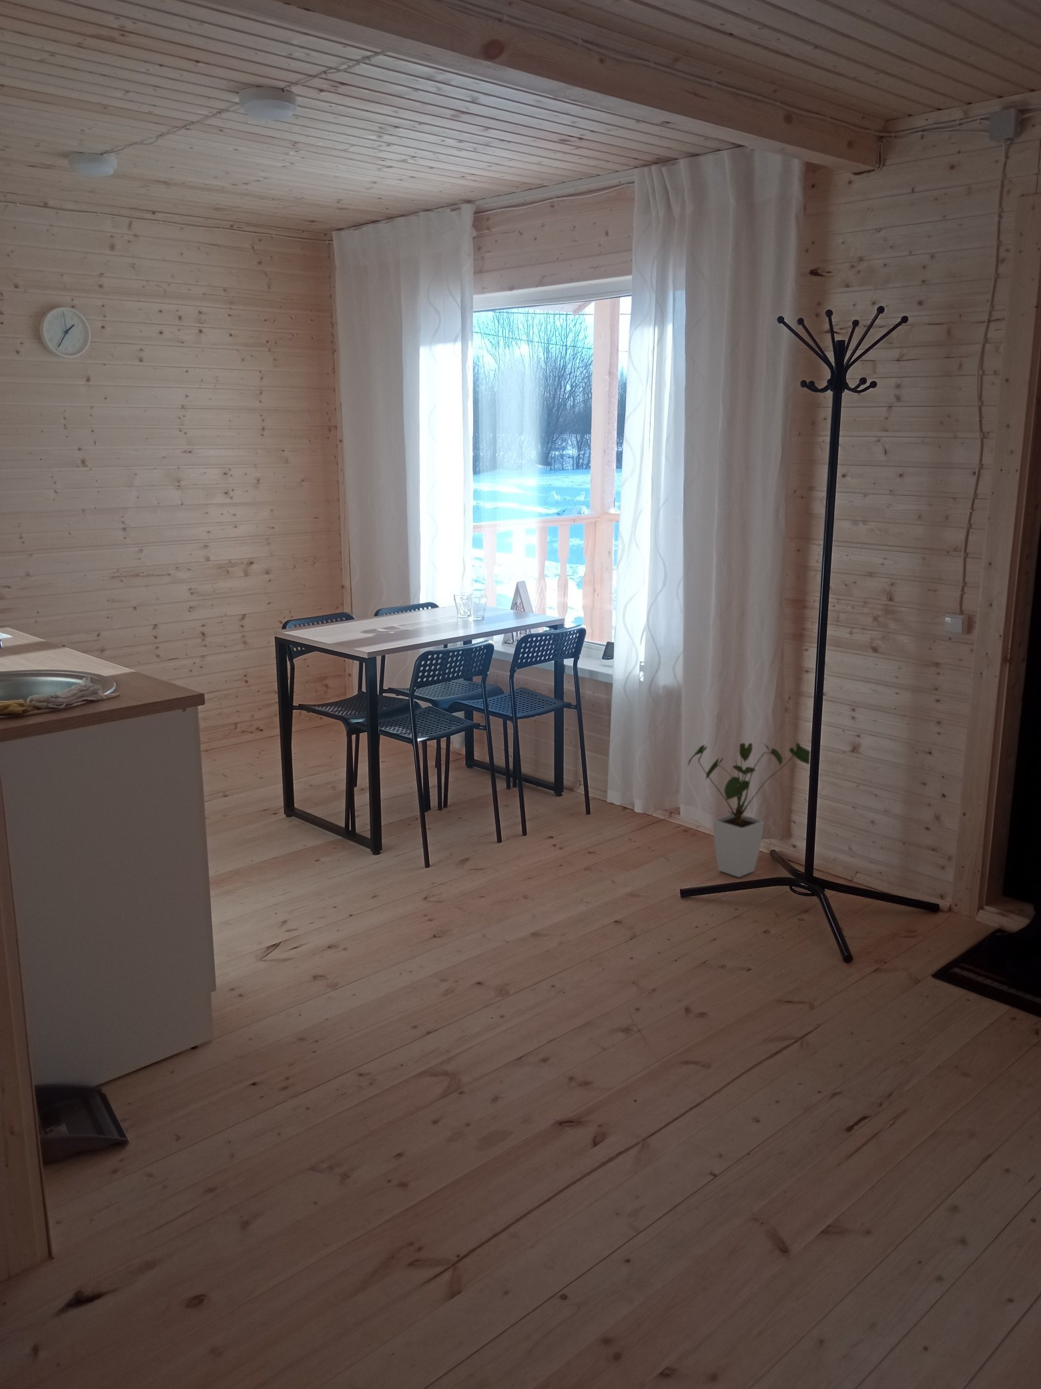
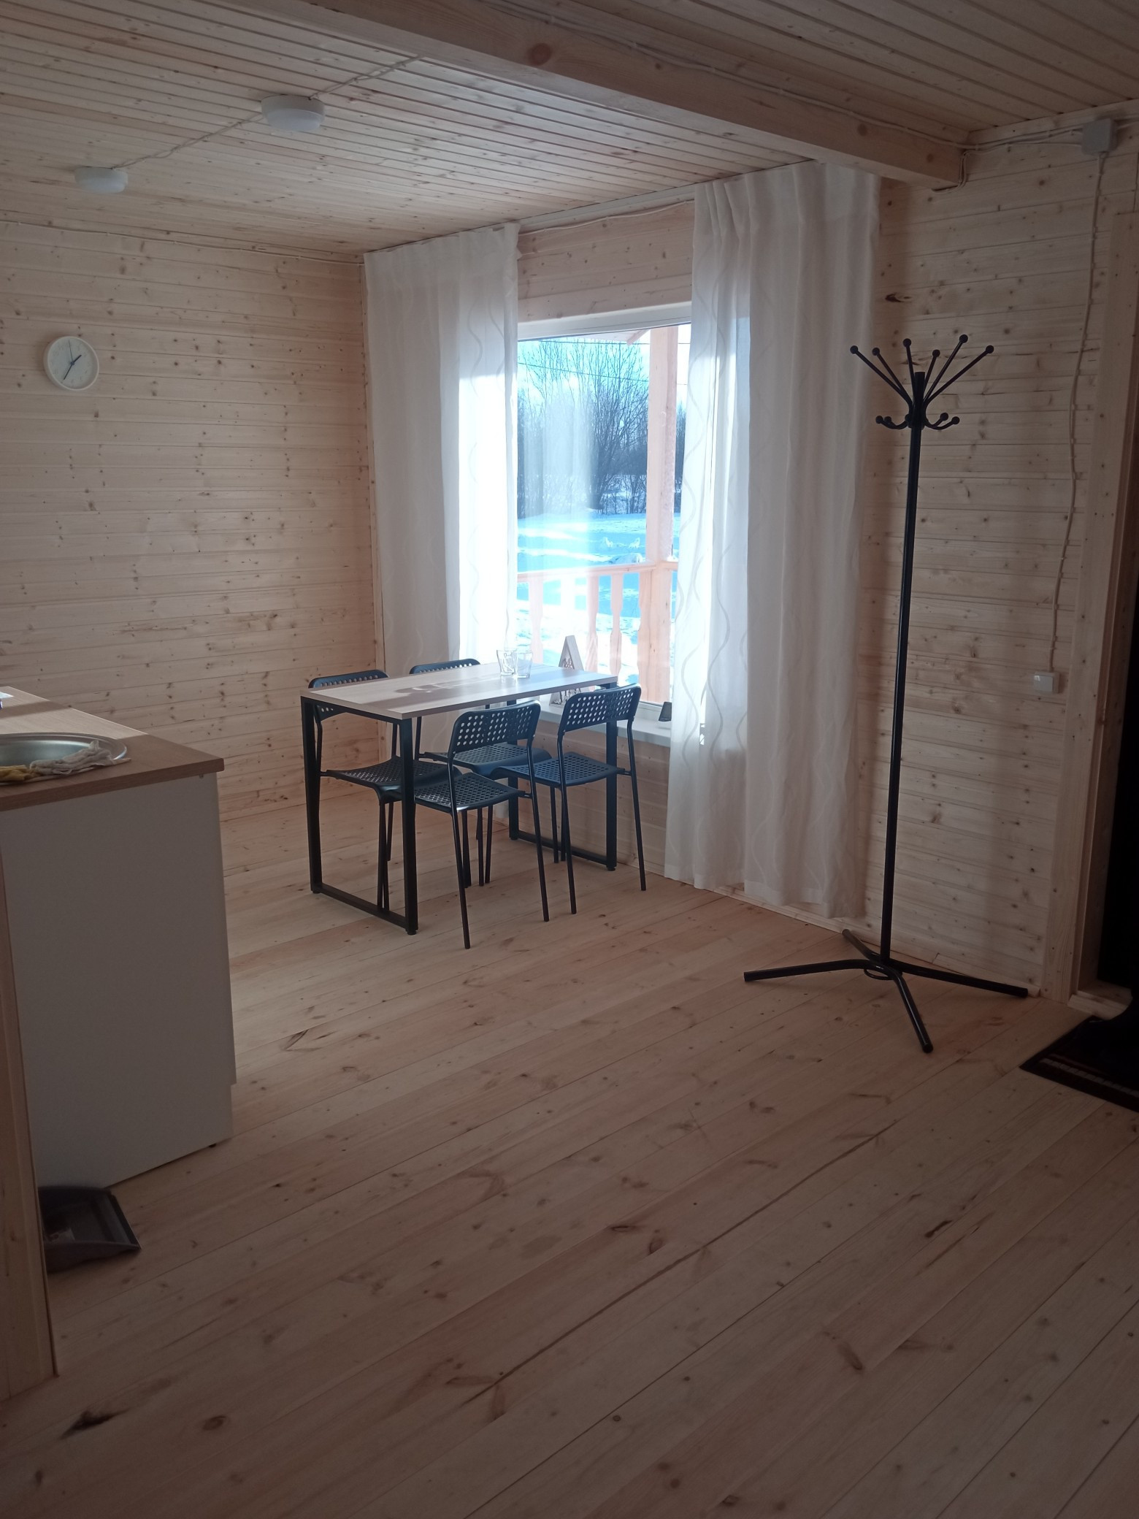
- house plant [686,742,810,878]
